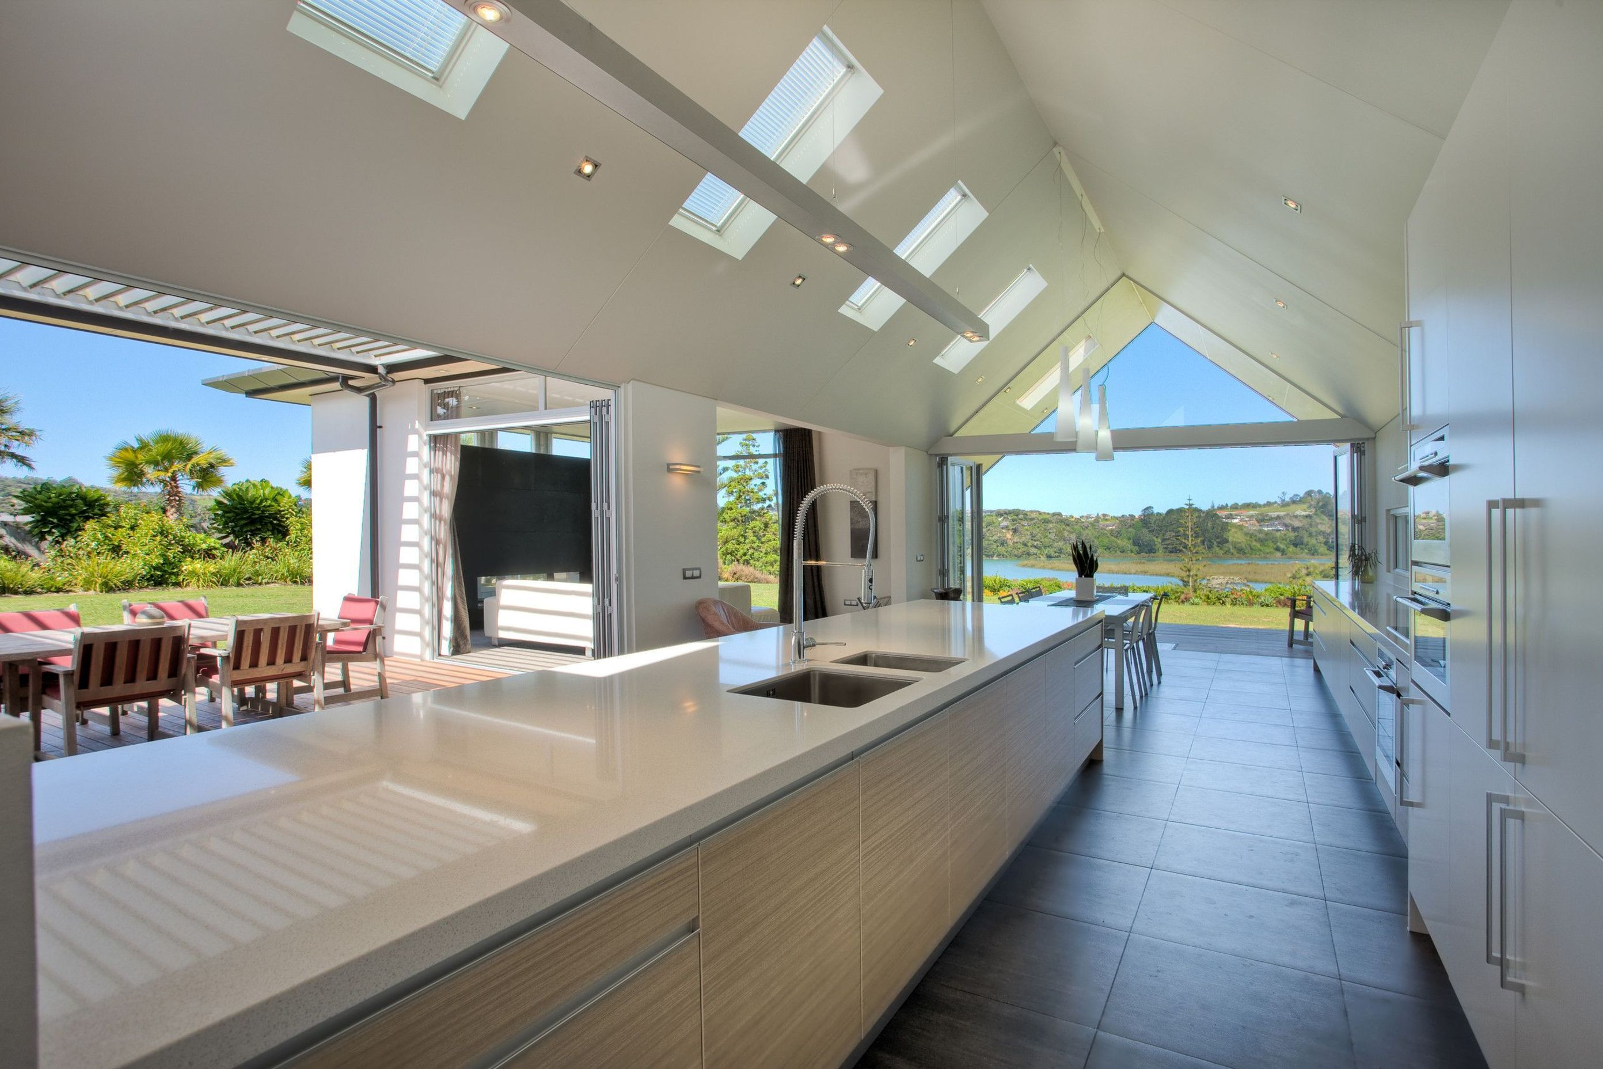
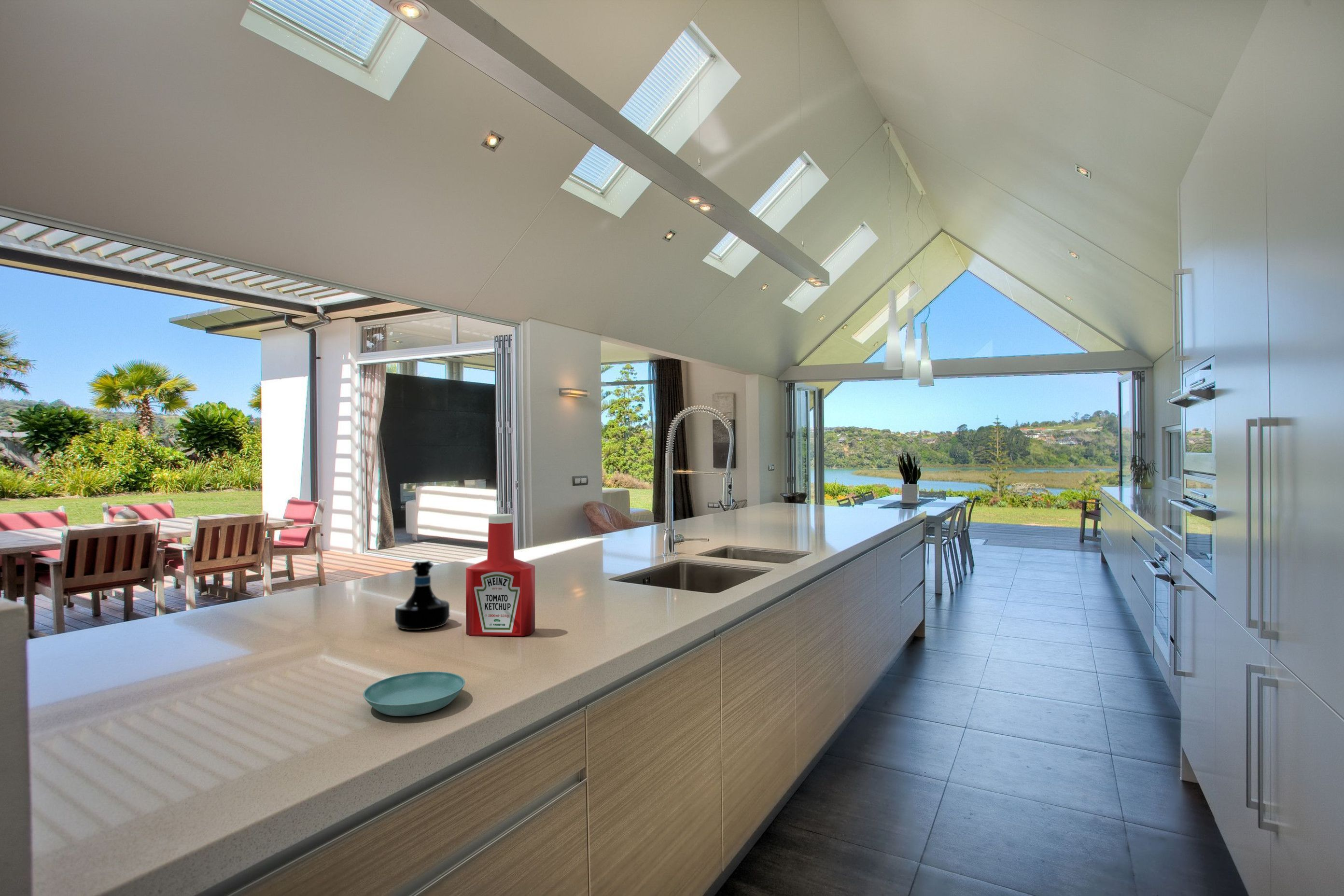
+ soap bottle [465,513,535,637]
+ saucer [363,671,465,717]
+ tequila bottle [394,560,450,630]
